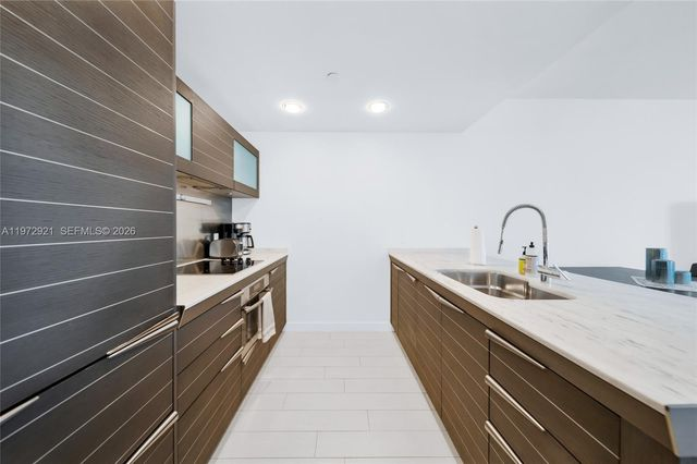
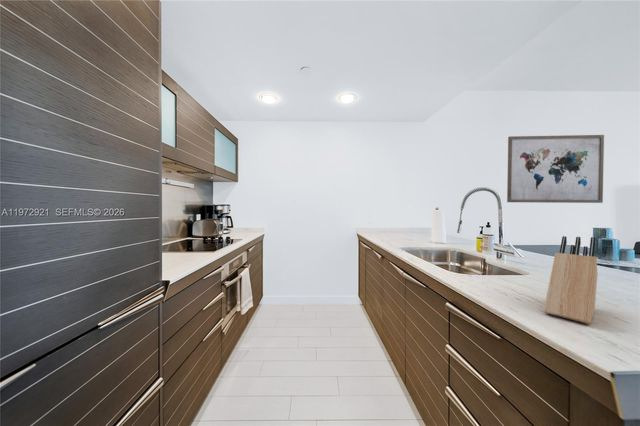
+ knife block [543,235,599,325]
+ wall art [506,134,605,204]
